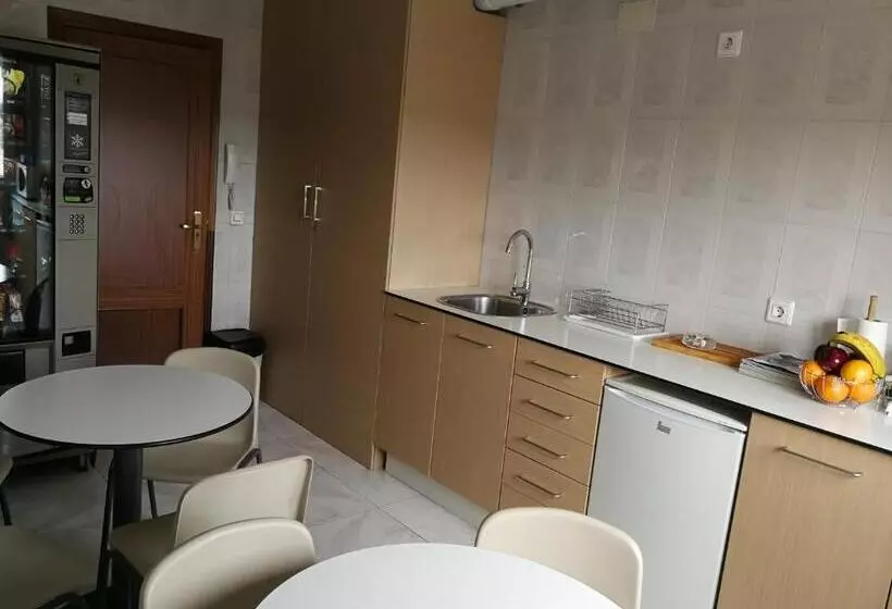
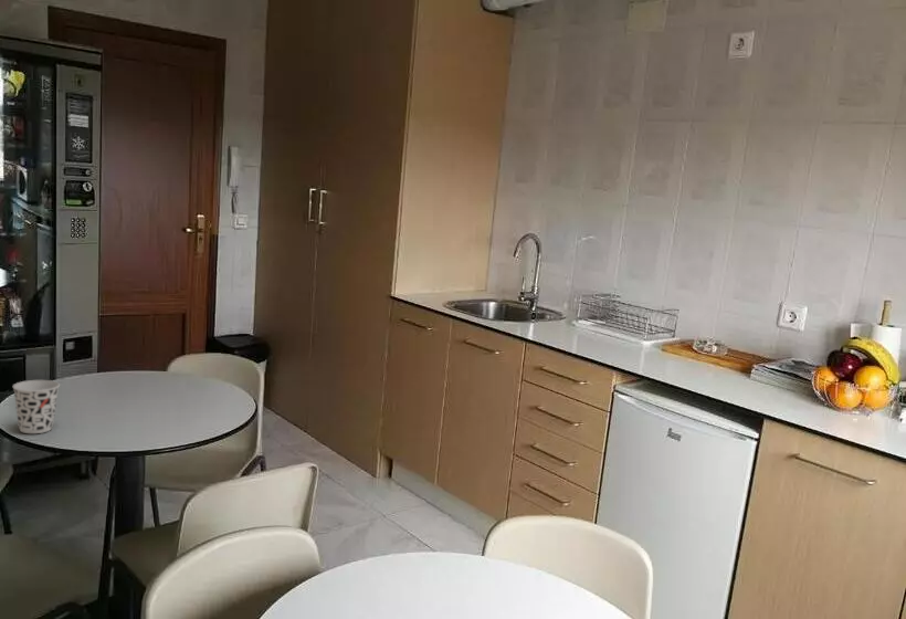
+ cup [12,379,61,434]
